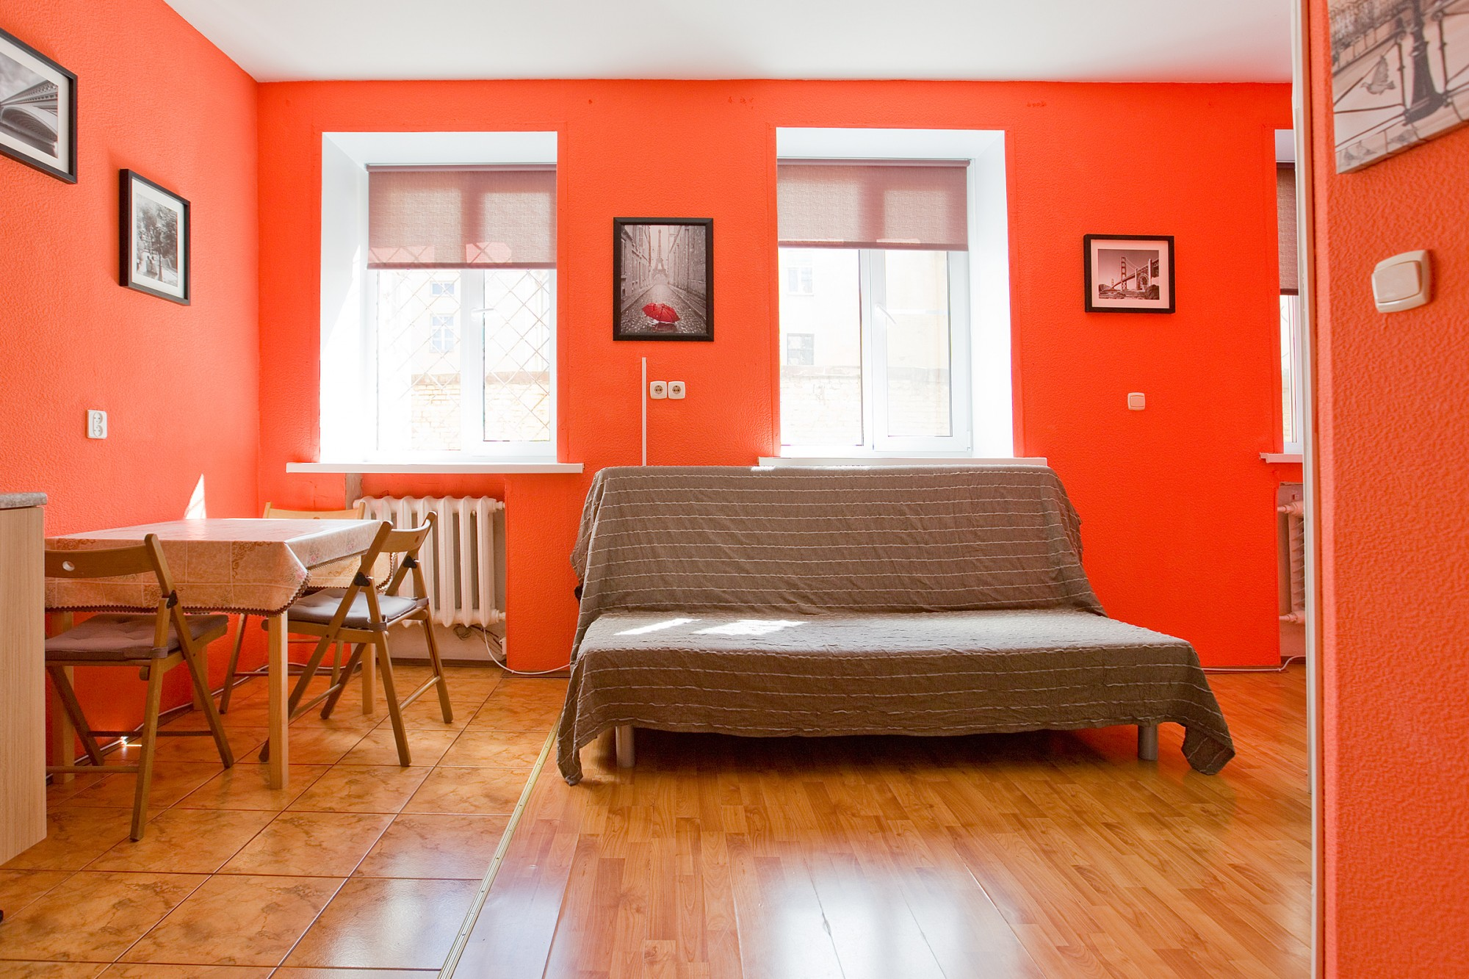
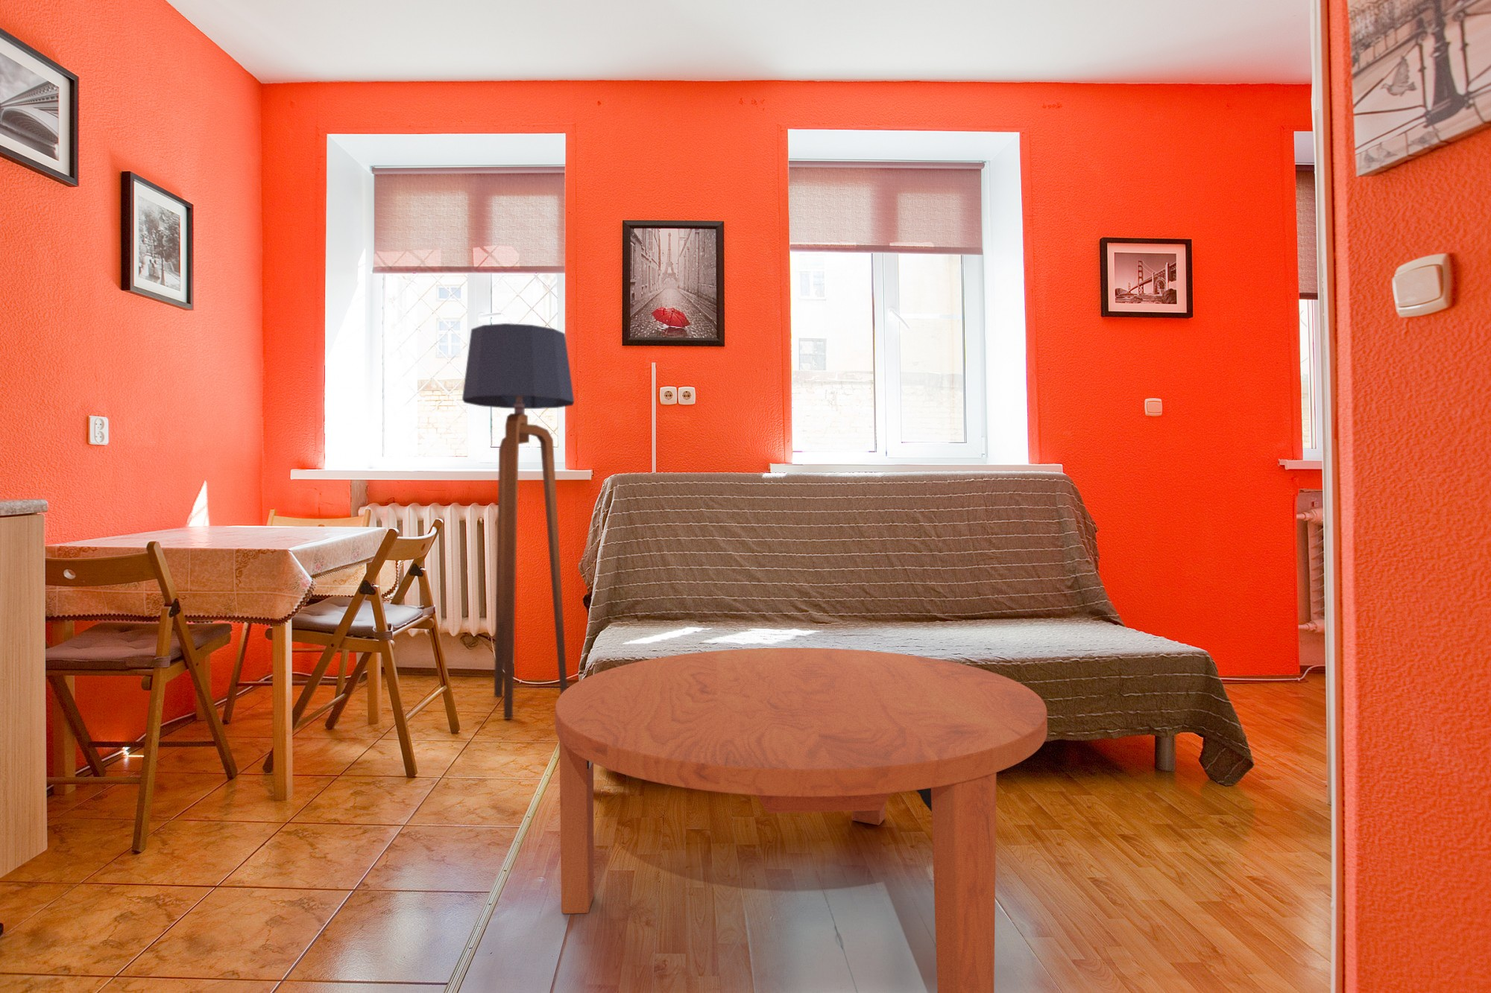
+ coffee table [554,647,1049,993]
+ floor lamp [461,323,574,719]
